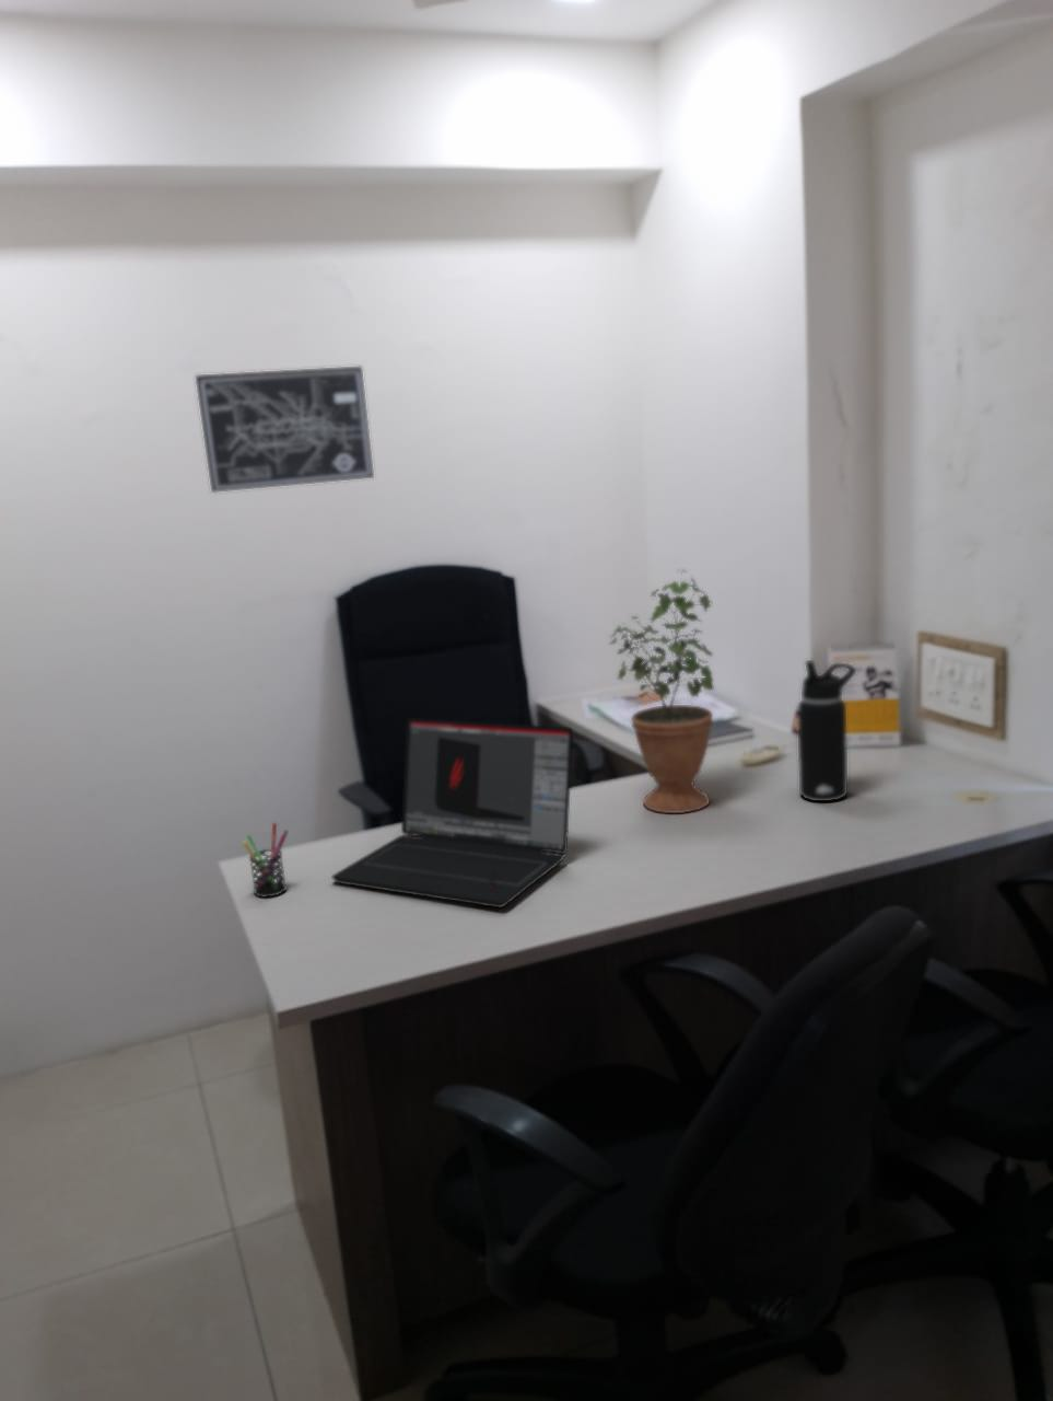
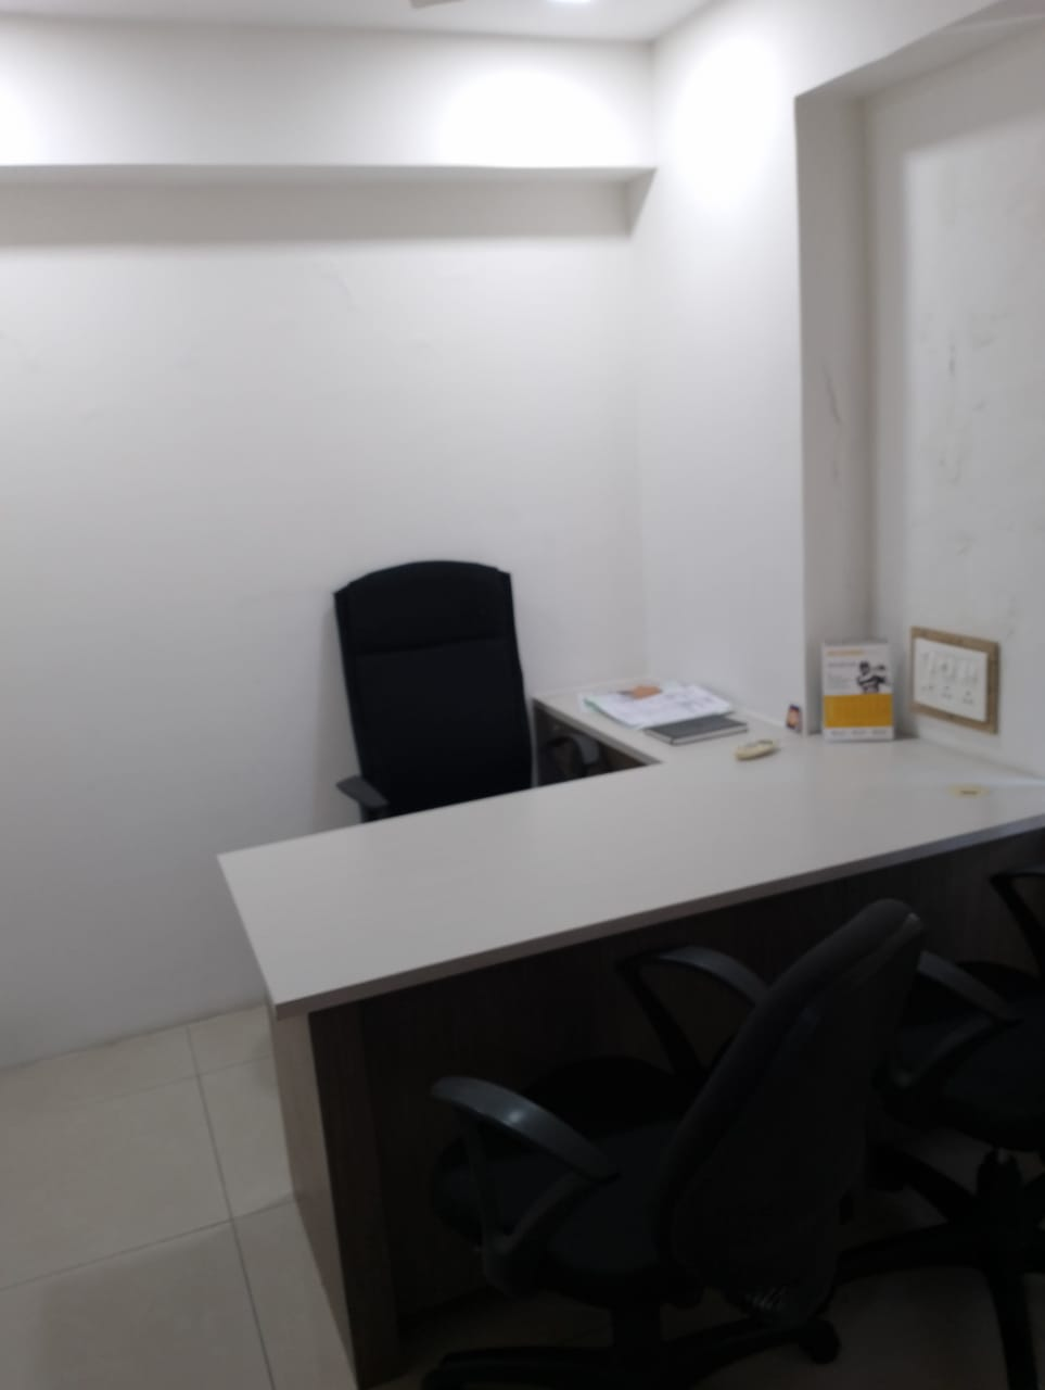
- potted plant [608,569,716,814]
- laptop [331,717,574,909]
- wall art [195,365,375,494]
- water bottle [797,658,857,802]
- pen holder [241,822,290,899]
